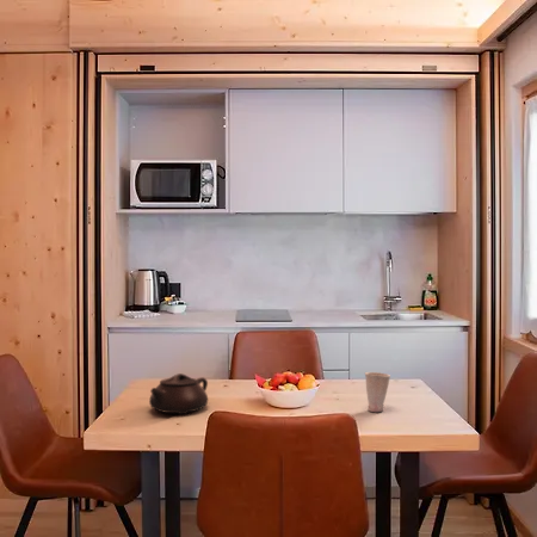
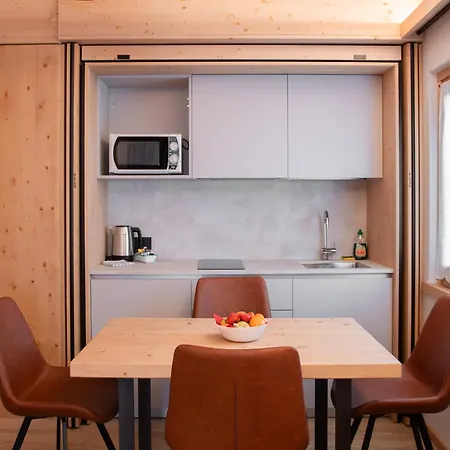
- teapot [148,372,209,415]
- cup [364,371,391,413]
